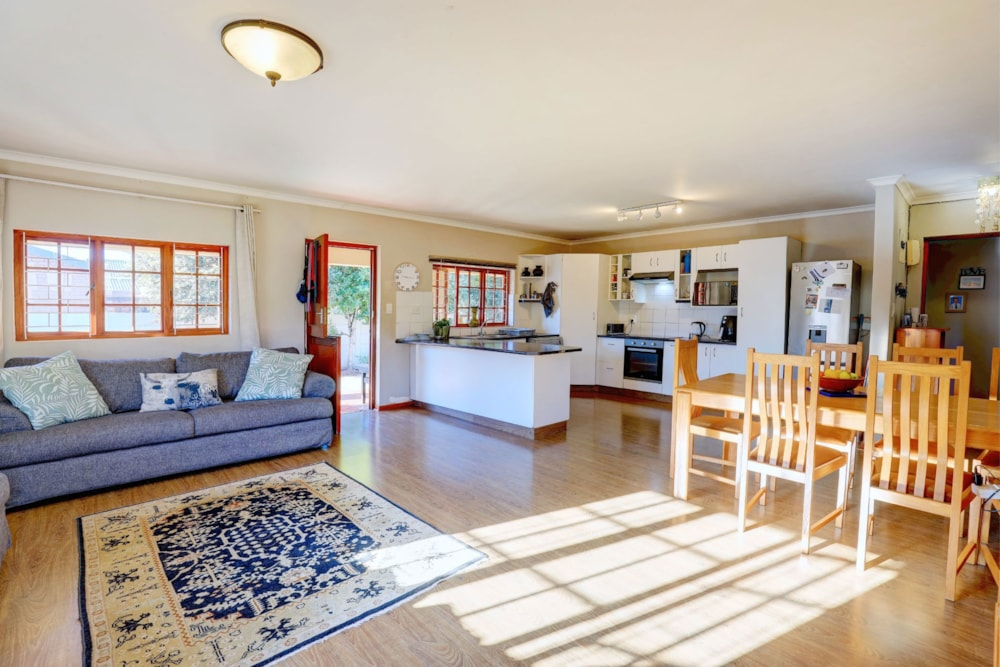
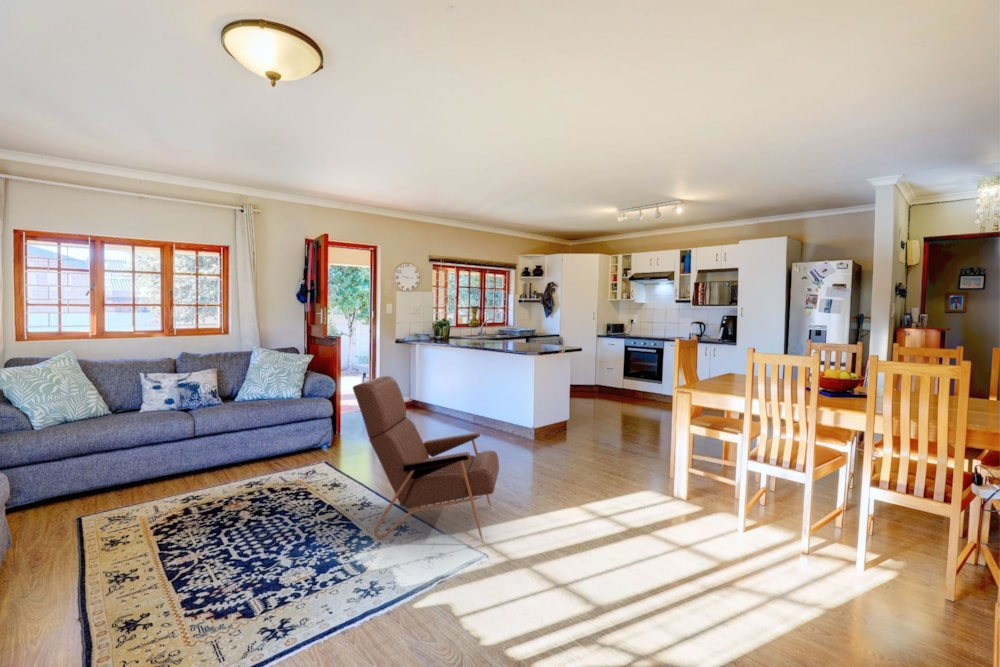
+ armchair [352,375,500,543]
